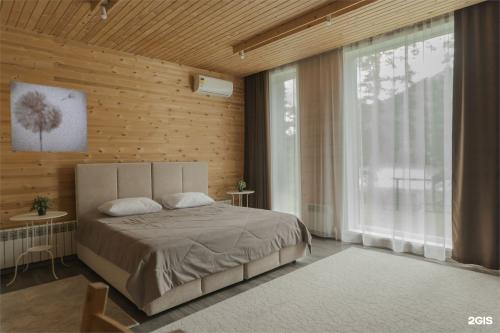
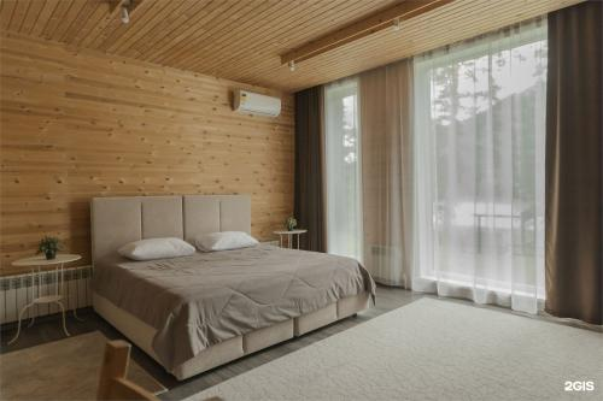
- wall art [9,80,88,153]
